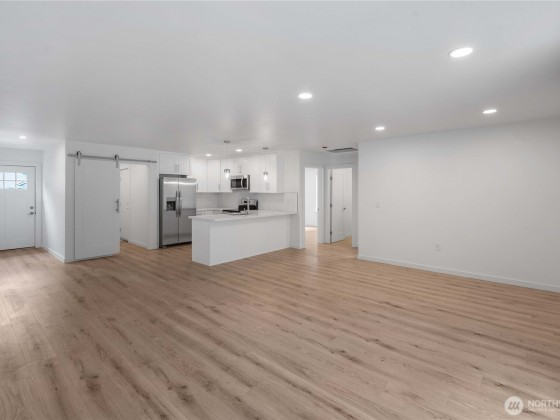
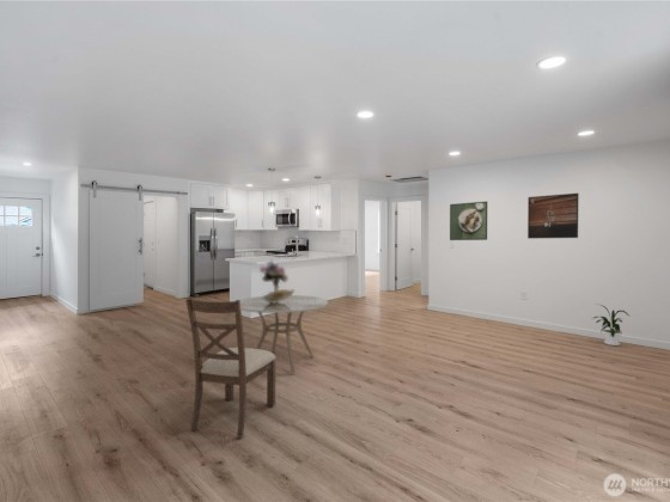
+ chair [184,296,276,440]
+ bouquet [258,259,296,302]
+ dining table [239,294,329,375]
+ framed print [526,192,580,240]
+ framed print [449,201,488,241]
+ house plant [591,302,629,347]
